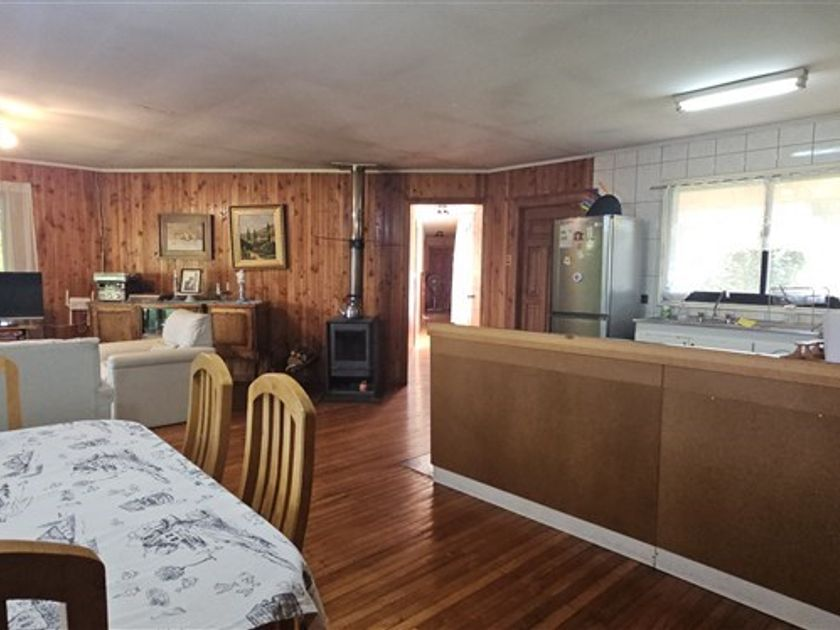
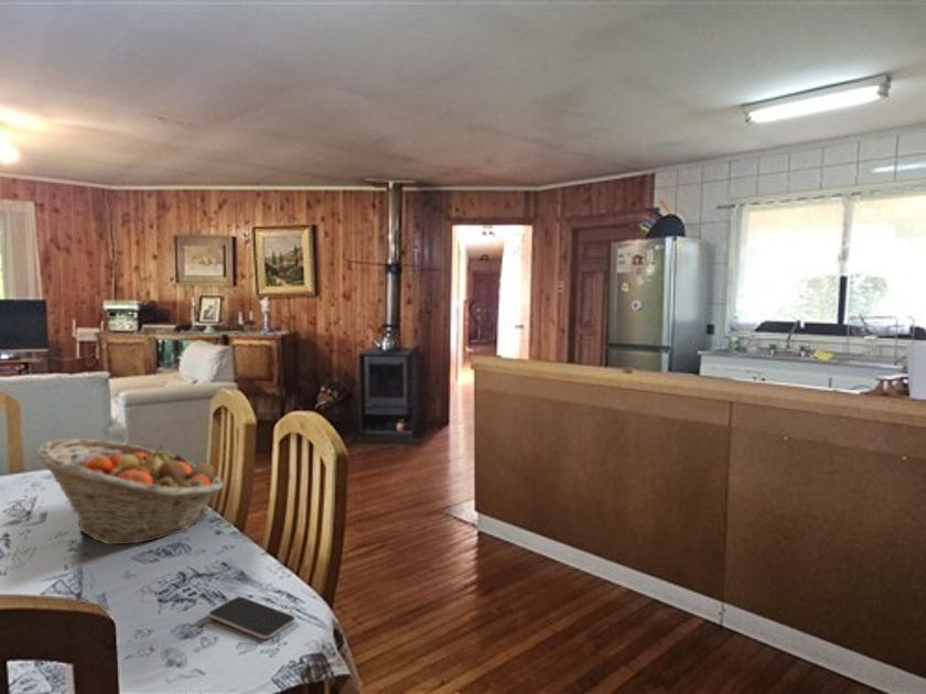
+ smartphone [207,596,297,640]
+ fruit basket [34,437,225,546]
